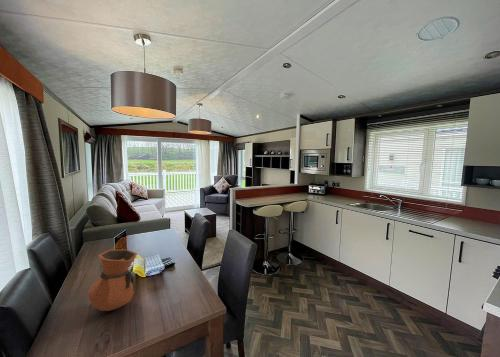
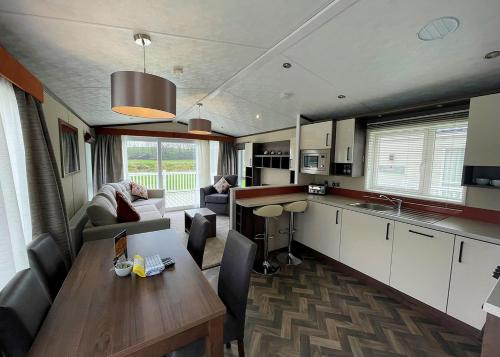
- vase [86,248,138,312]
